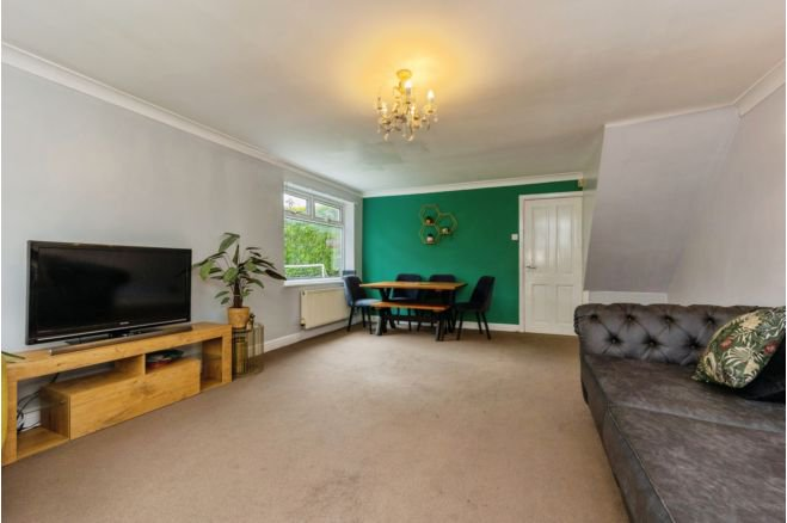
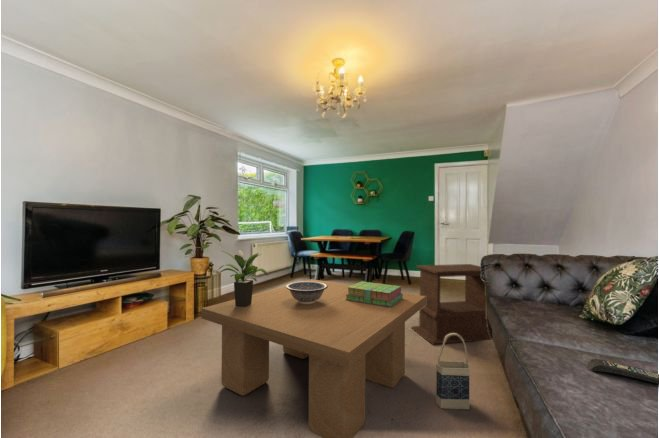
+ potted plant [218,249,269,307]
+ side table [410,263,493,345]
+ decorative bowl [285,280,328,304]
+ remote control [587,358,659,385]
+ coffee table [201,278,426,438]
+ stack of books [345,281,403,307]
+ bag [435,333,470,410]
